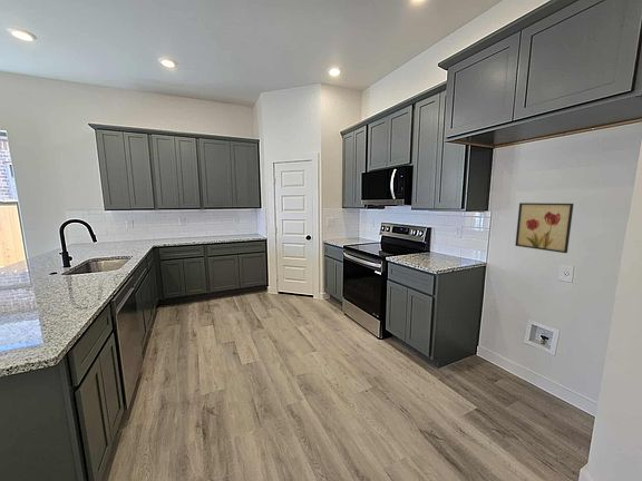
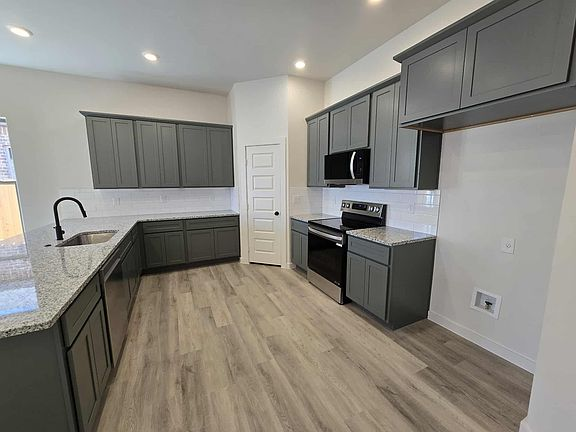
- wall art [514,202,575,254]
